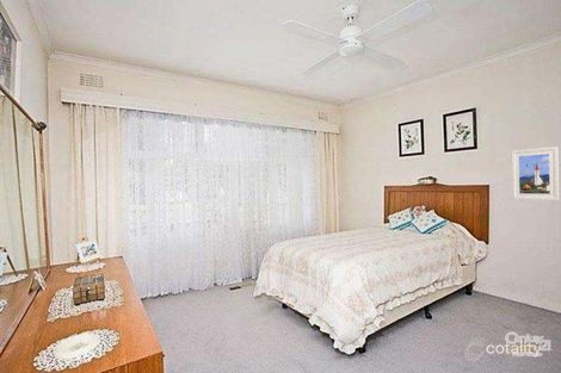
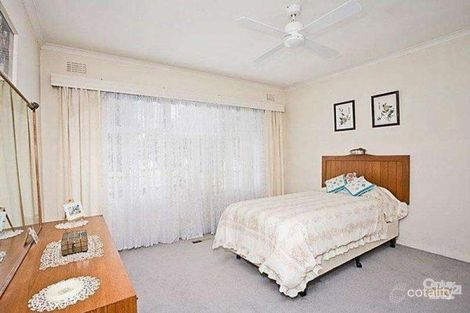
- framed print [510,145,560,201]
